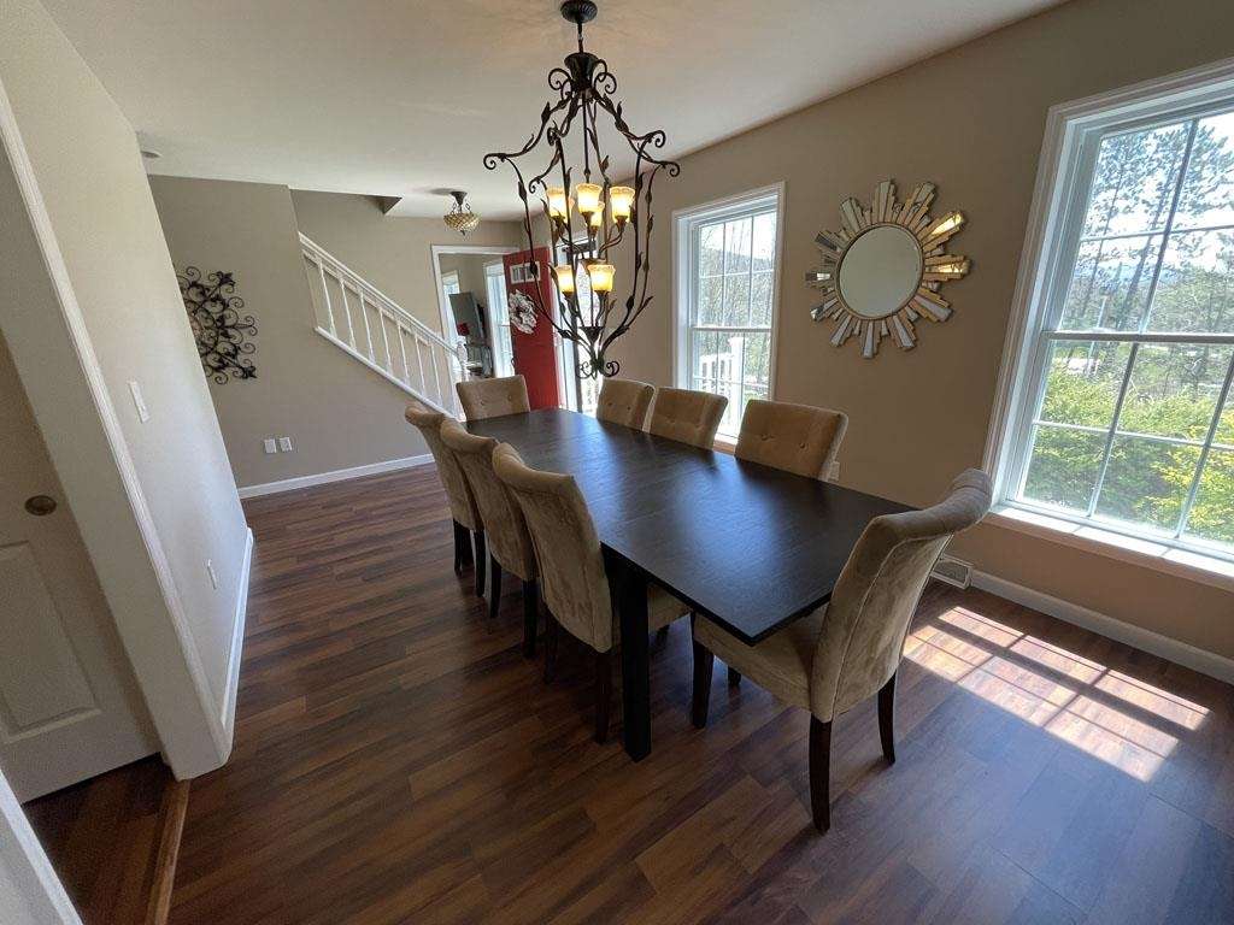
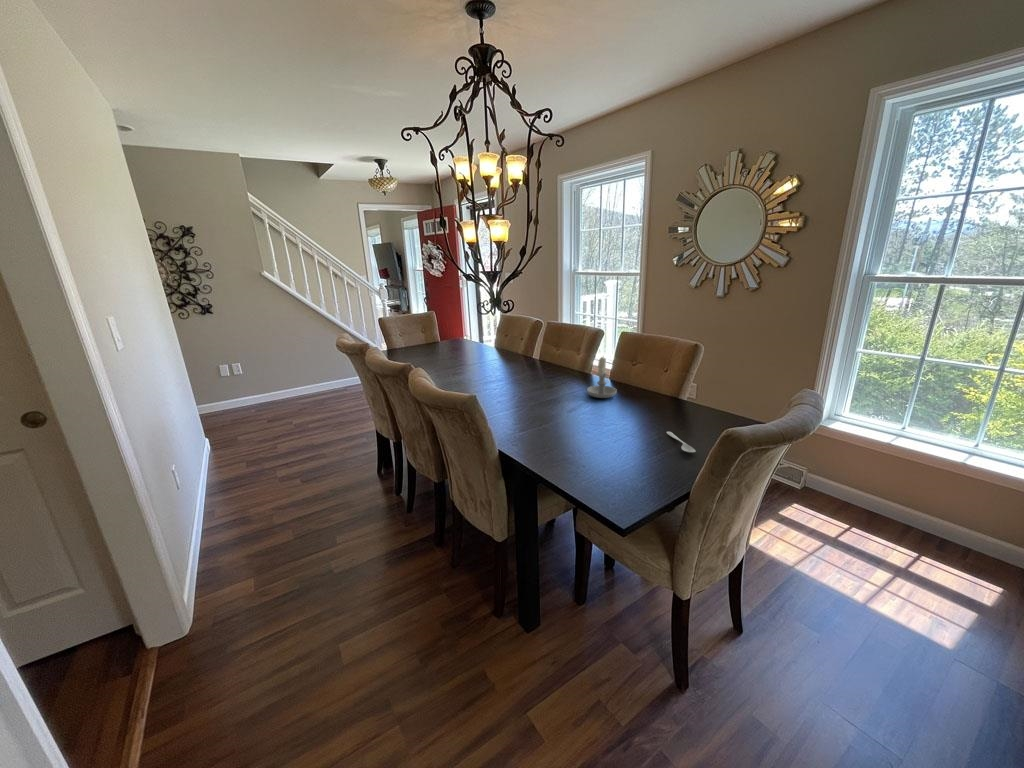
+ candle [586,355,618,399]
+ spoon [666,431,697,453]
